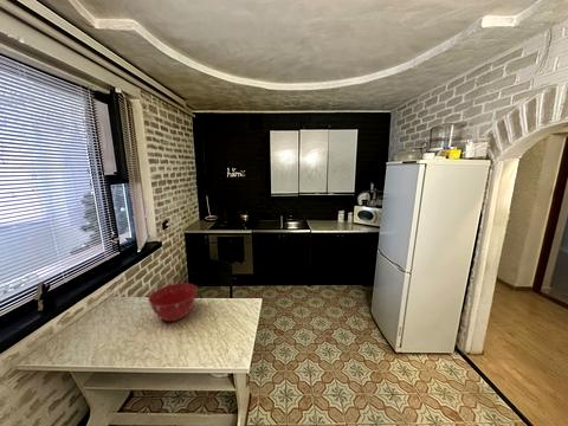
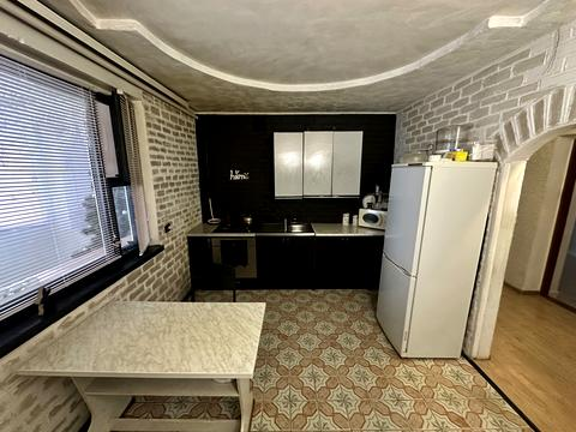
- mixing bowl [147,282,199,322]
